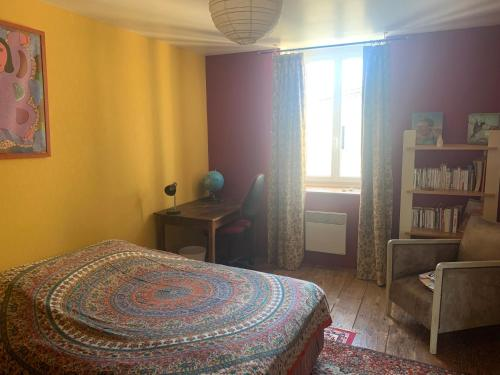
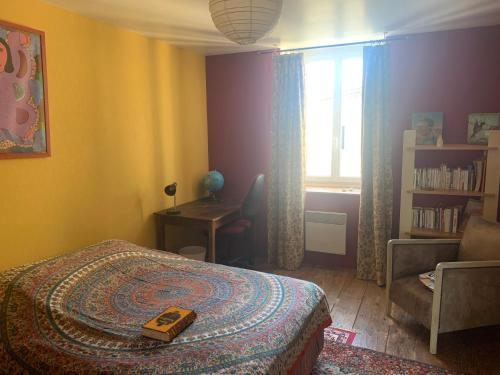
+ hardback book [140,305,198,343]
